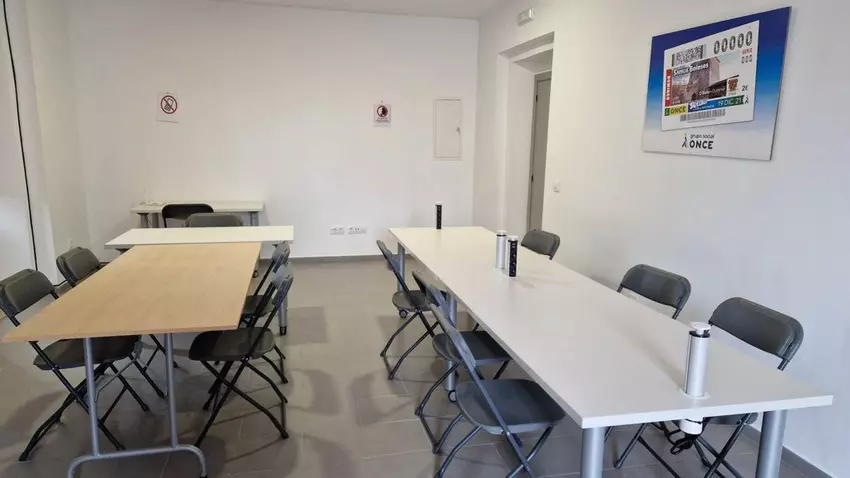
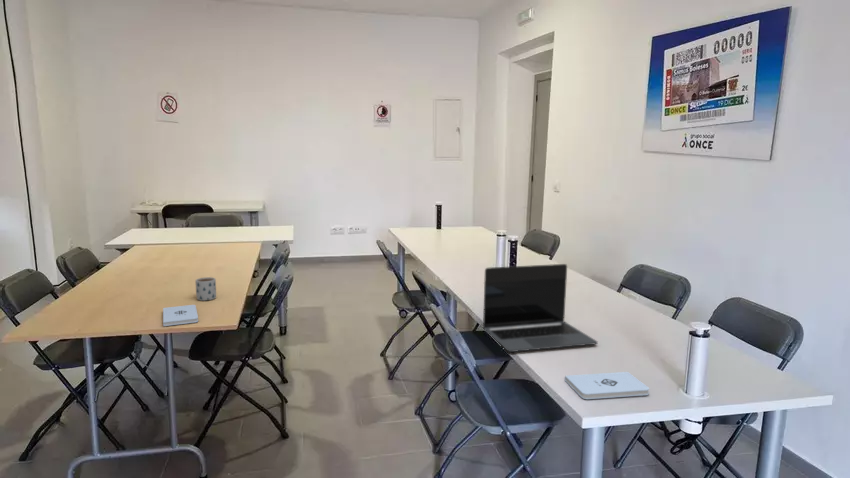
+ mug [194,276,217,302]
+ notepad [564,371,650,400]
+ notepad [162,304,199,327]
+ laptop [482,263,599,353]
